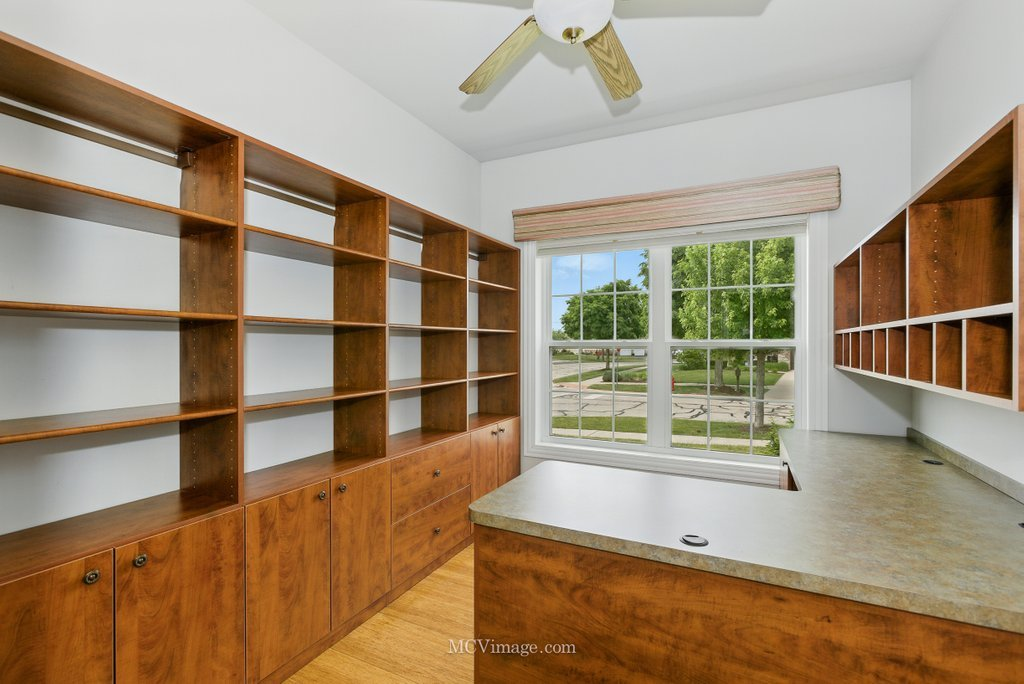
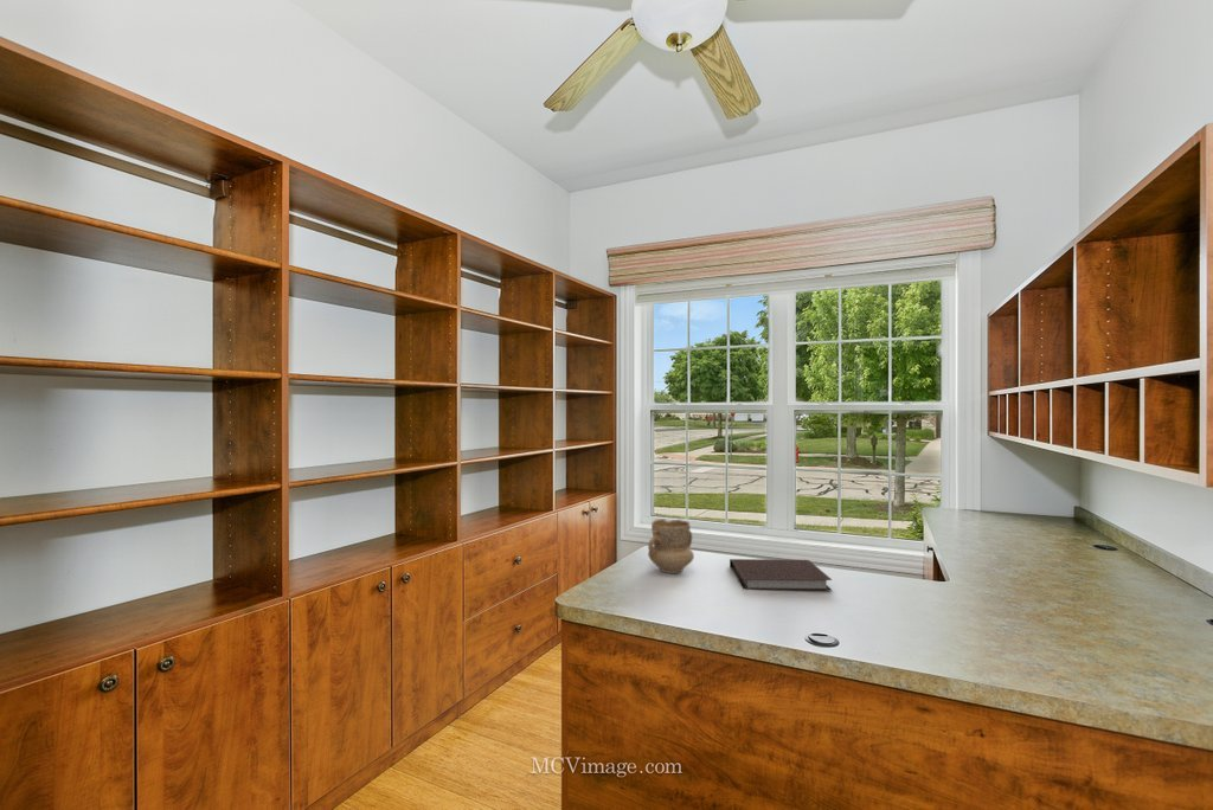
+ mug [647,518,695,574]
+ notebook [729,558,833,592]
